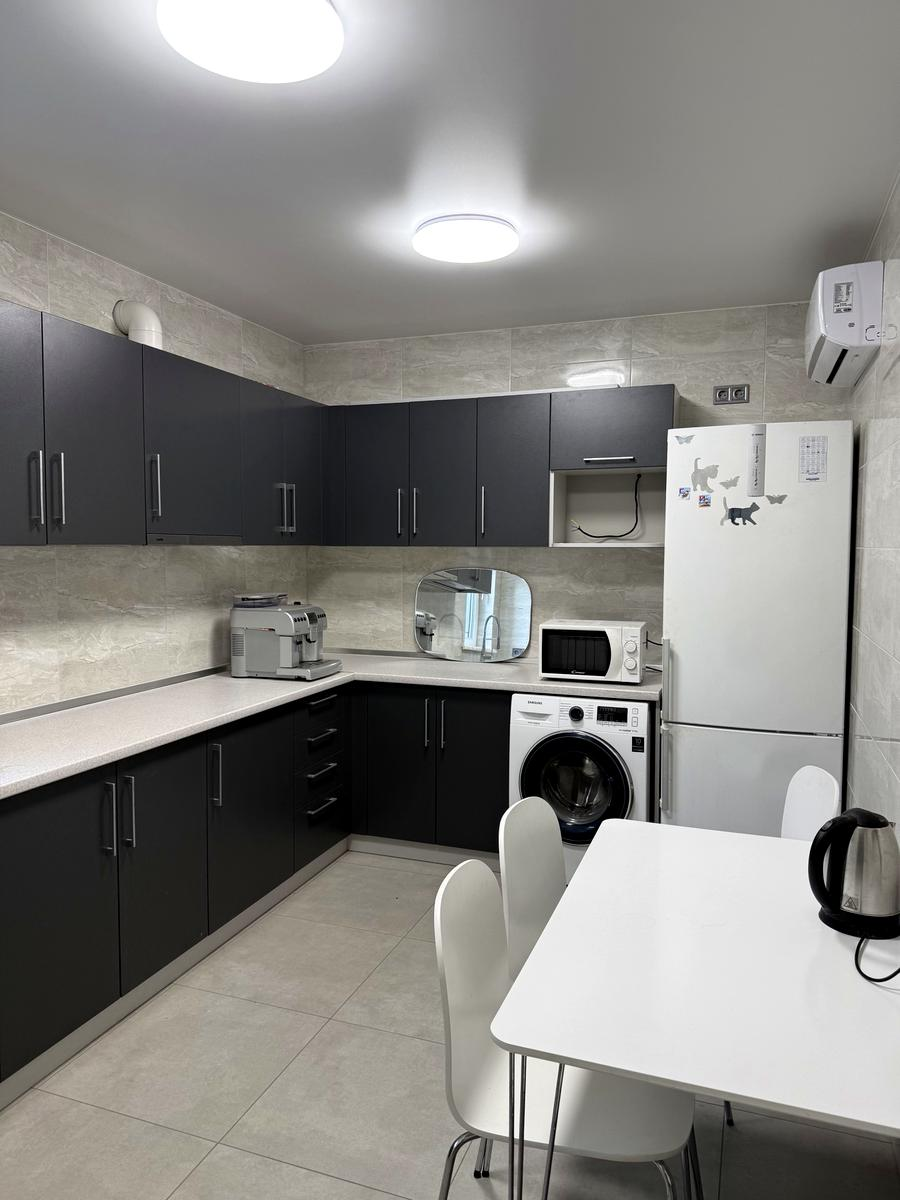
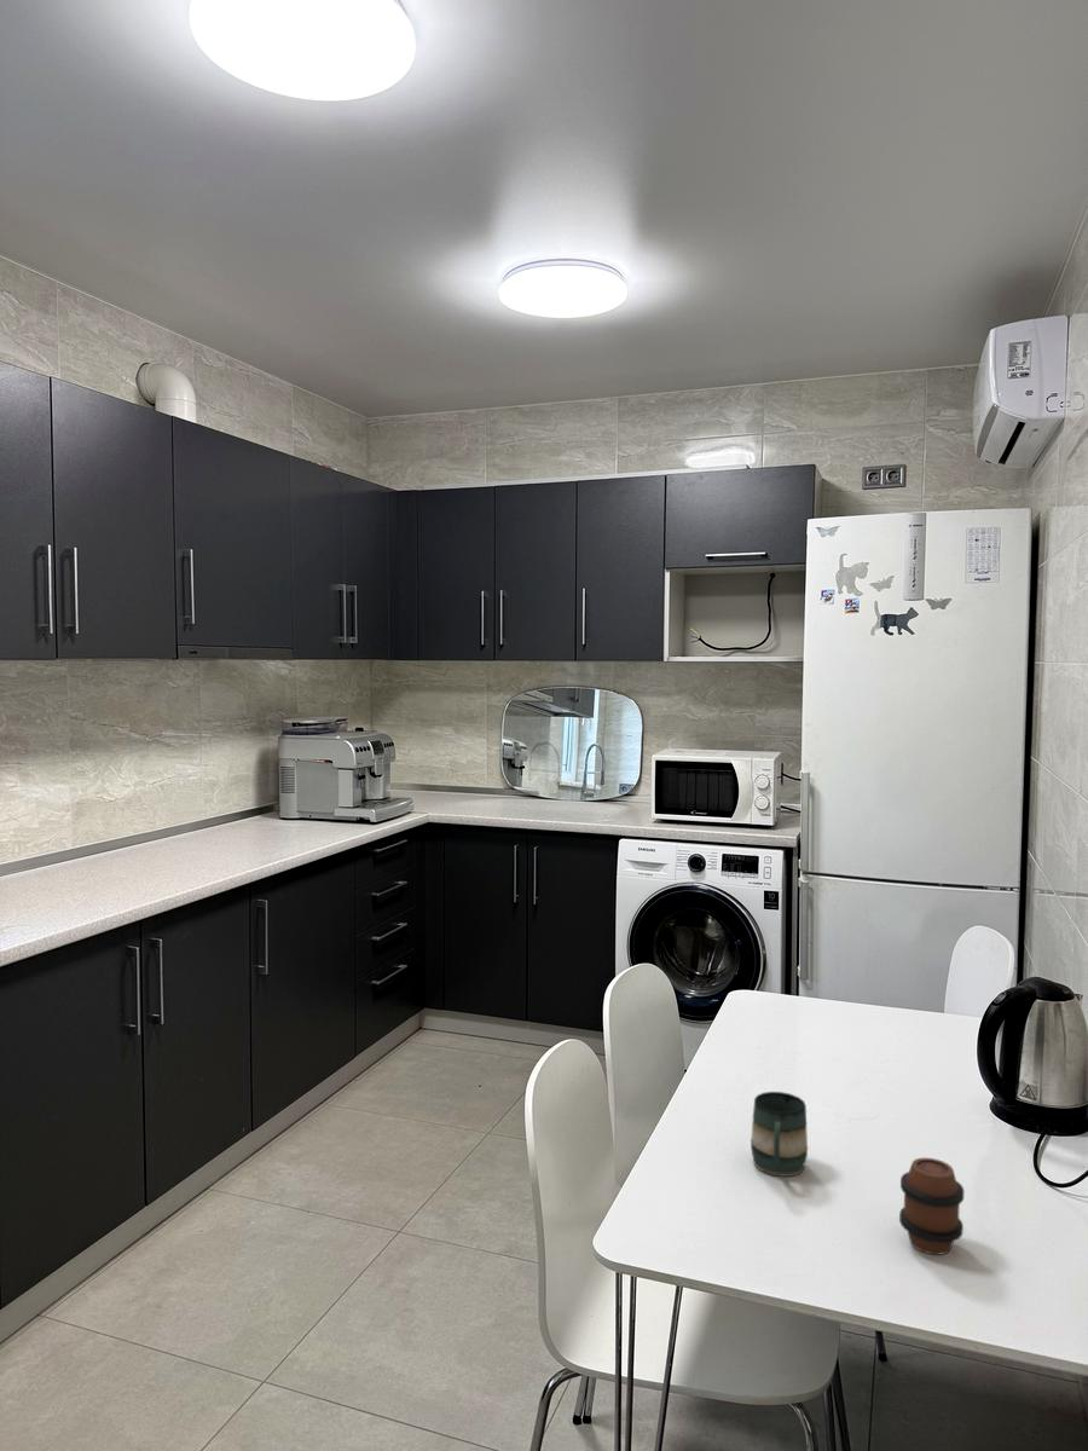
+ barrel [898,1157,966,1256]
+ mug [750,1091,809,1178]
